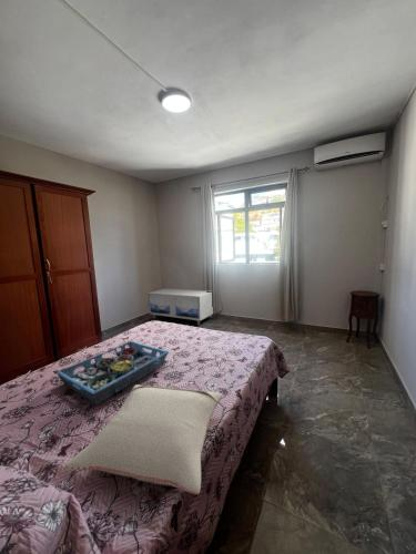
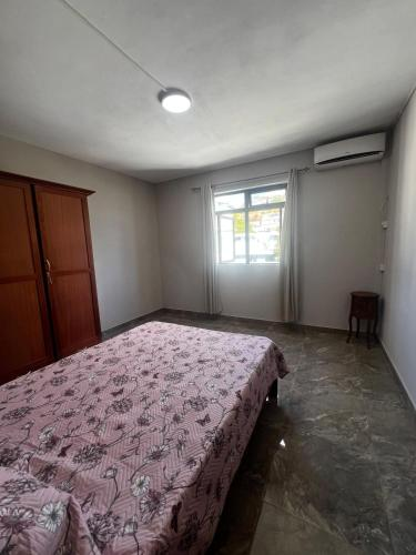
- serving tray [55,340,170,406]
- cabinet [146,287,214,326]
- pillow [64,383,224,495]
